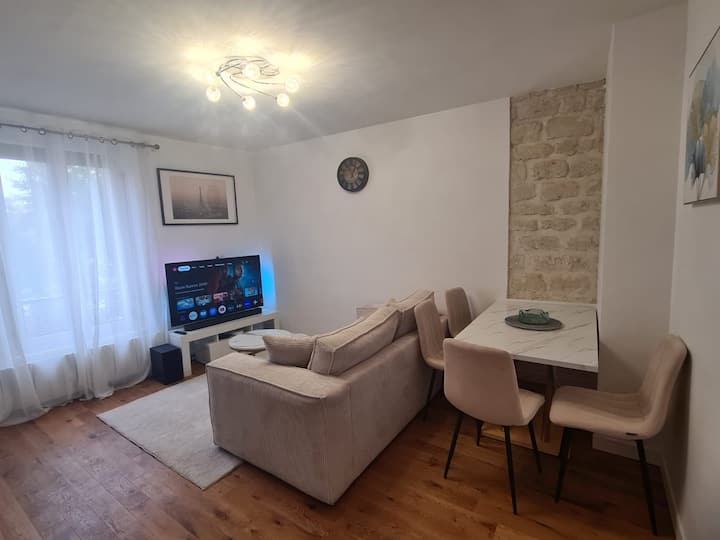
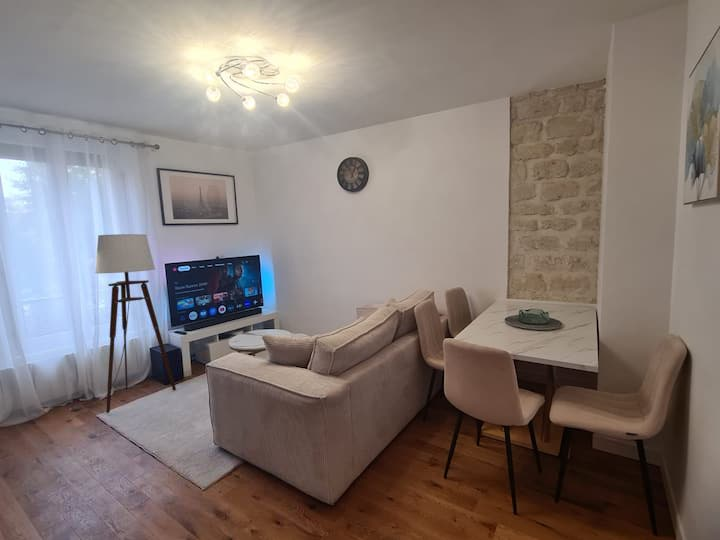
+ floor lamp [68,233,177,414]
